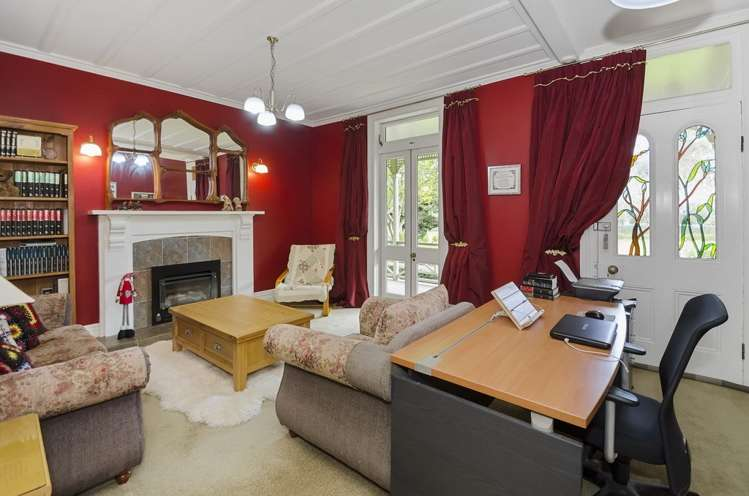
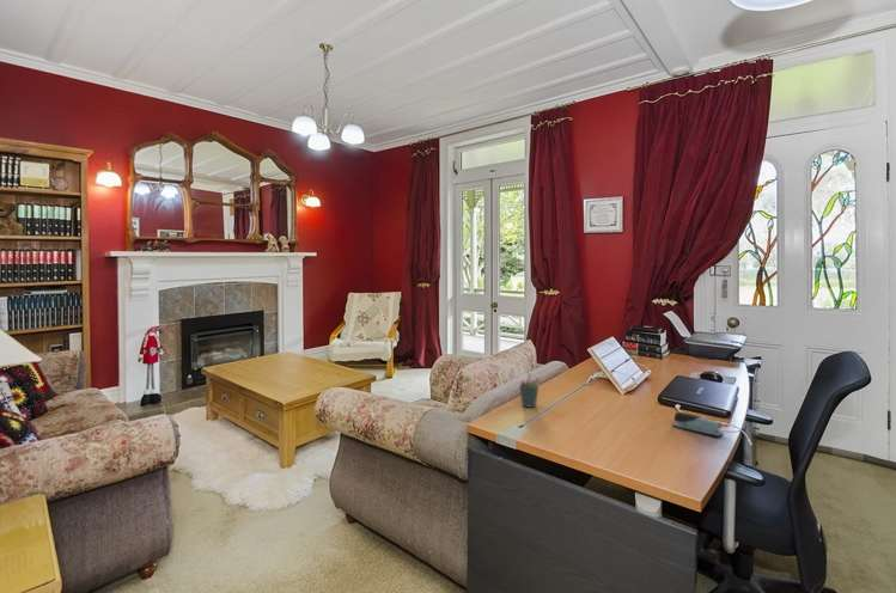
+ pen holder [518,372,541,409]
+ stapler [671,410,725,439]
